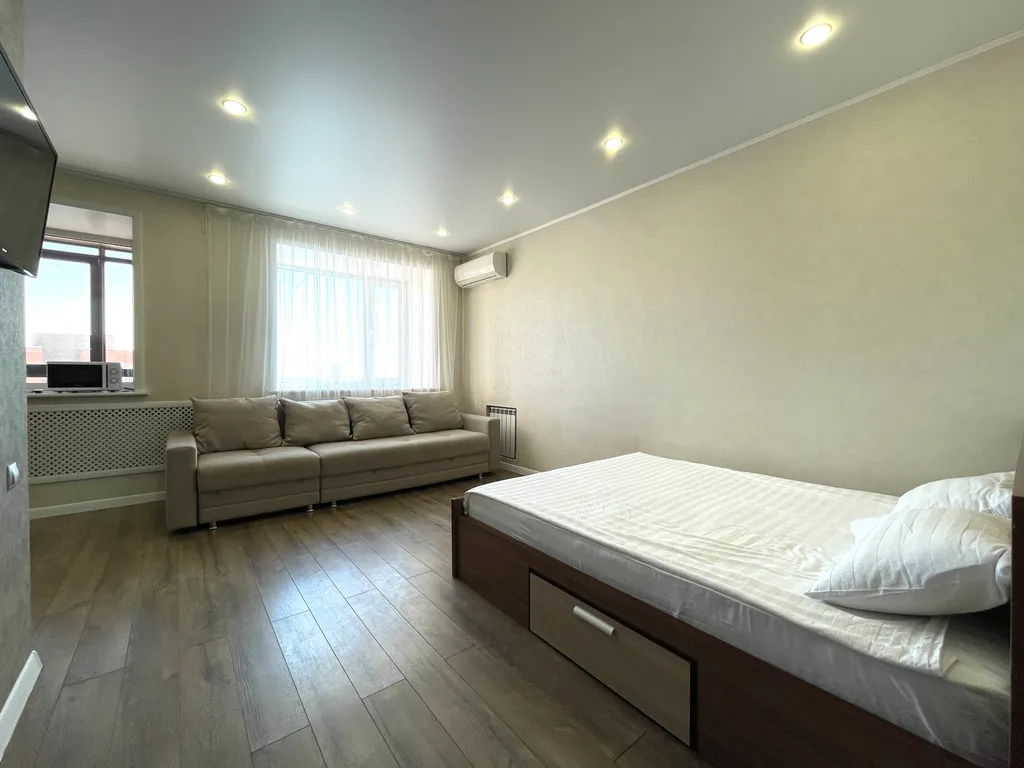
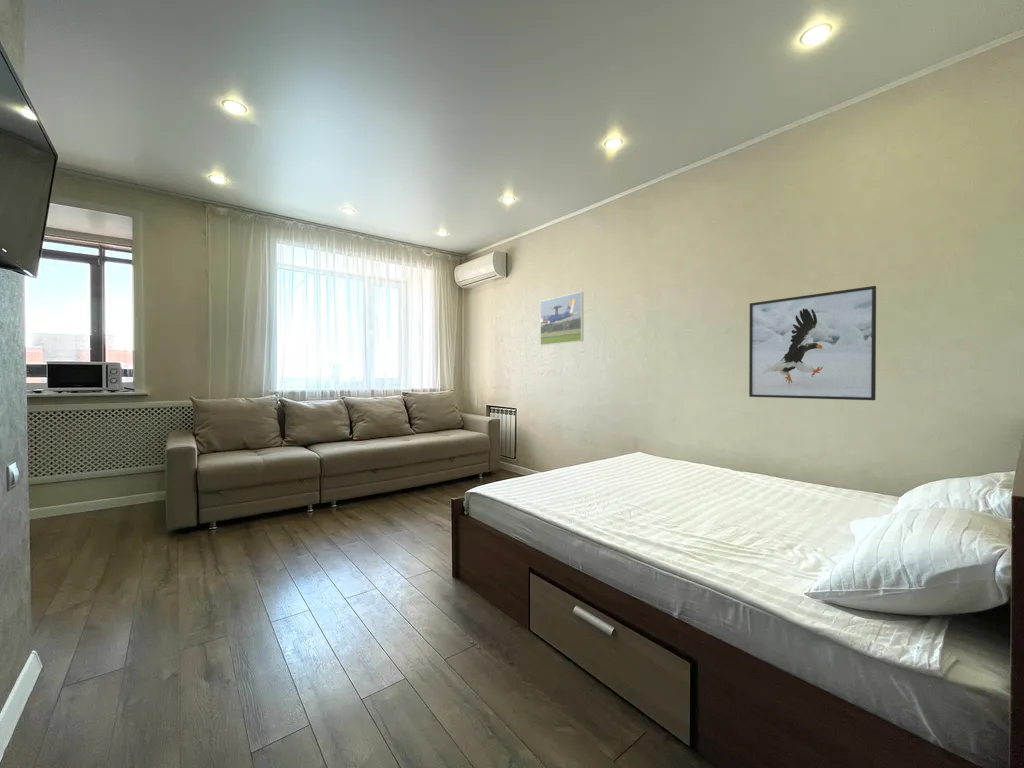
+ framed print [748,285,877,401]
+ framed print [539,291,584,346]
